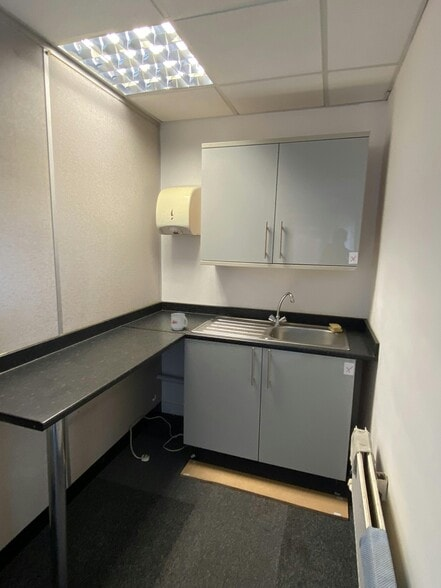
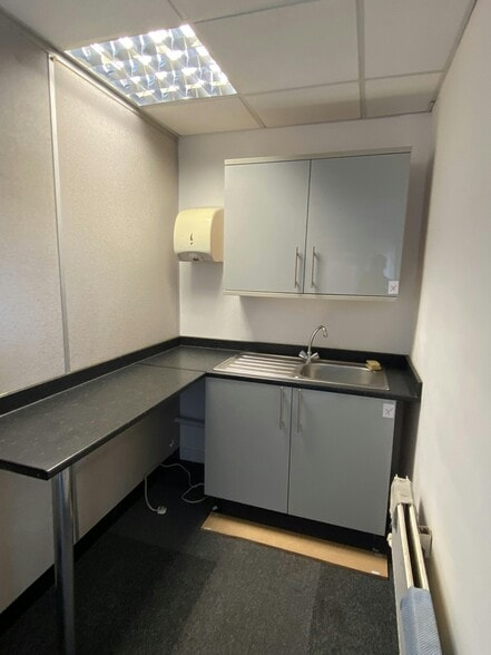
- mug [170,312,188,331]
